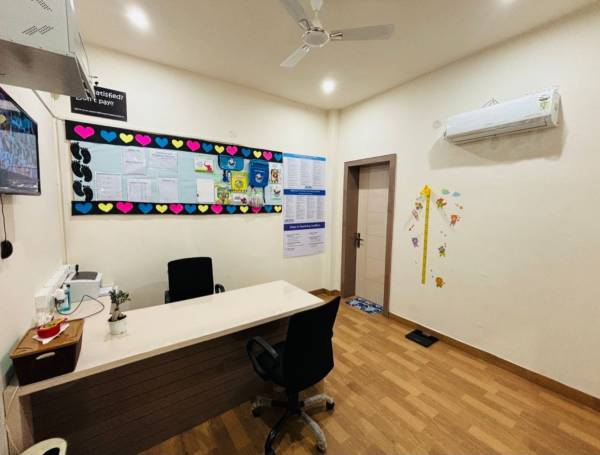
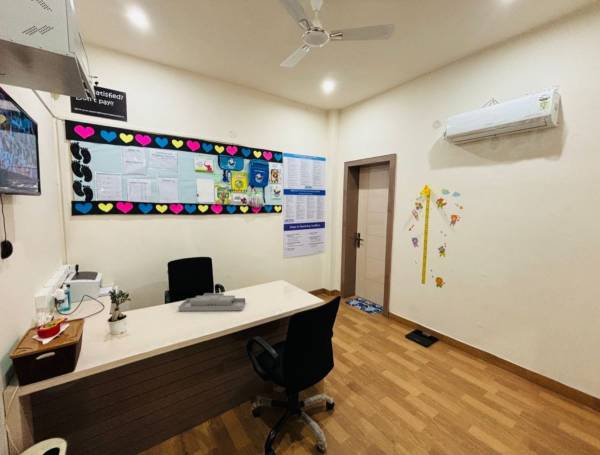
+ desk organizer [177,292,246,312]
